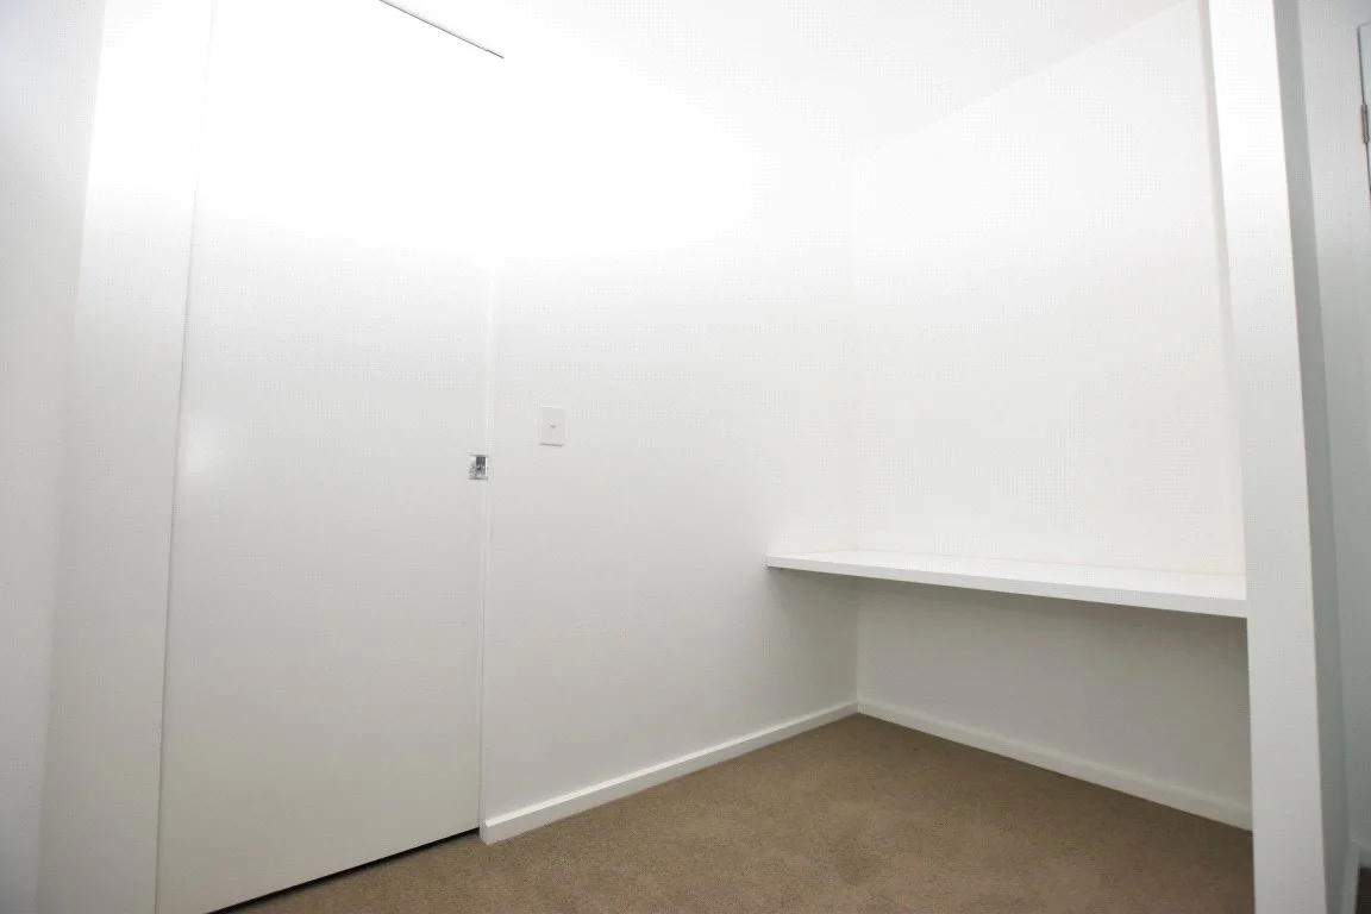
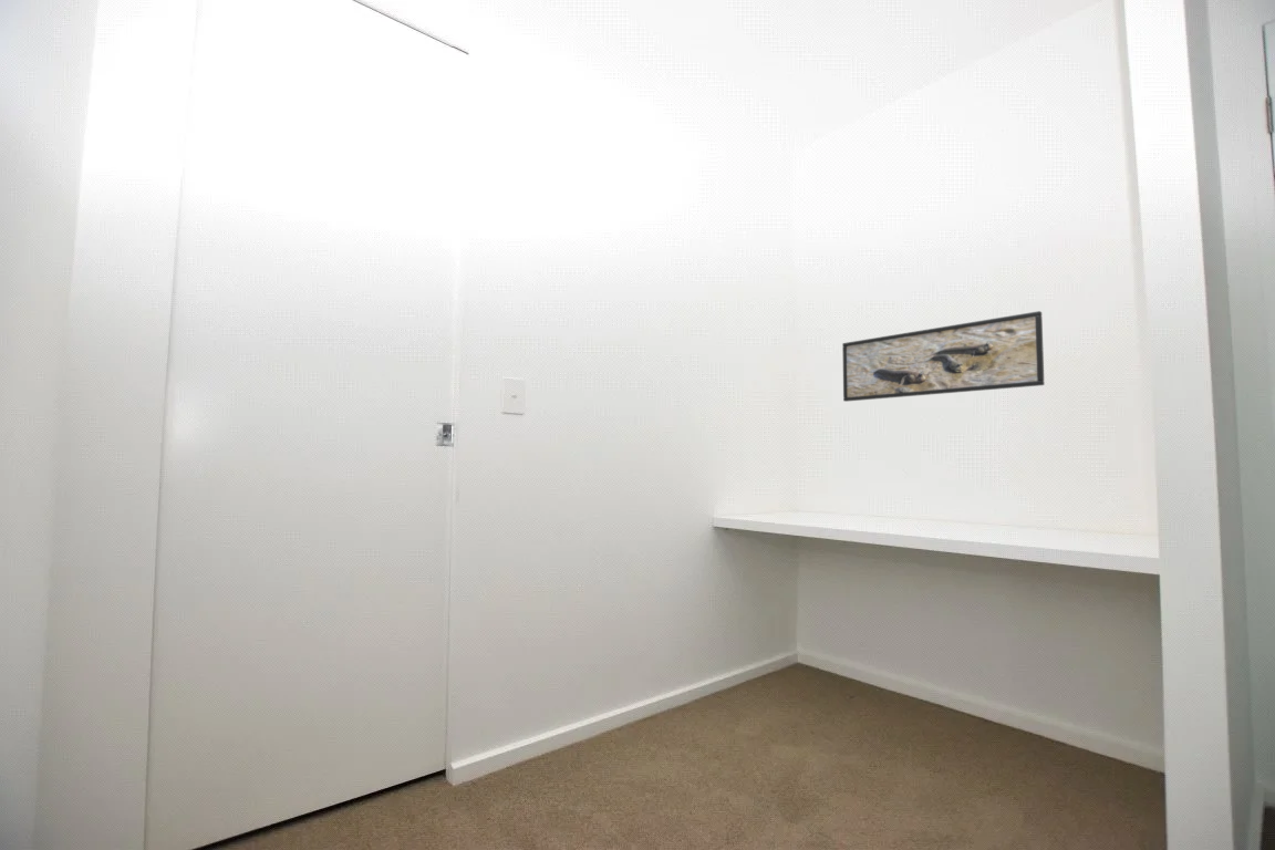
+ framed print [841,310,1046,403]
